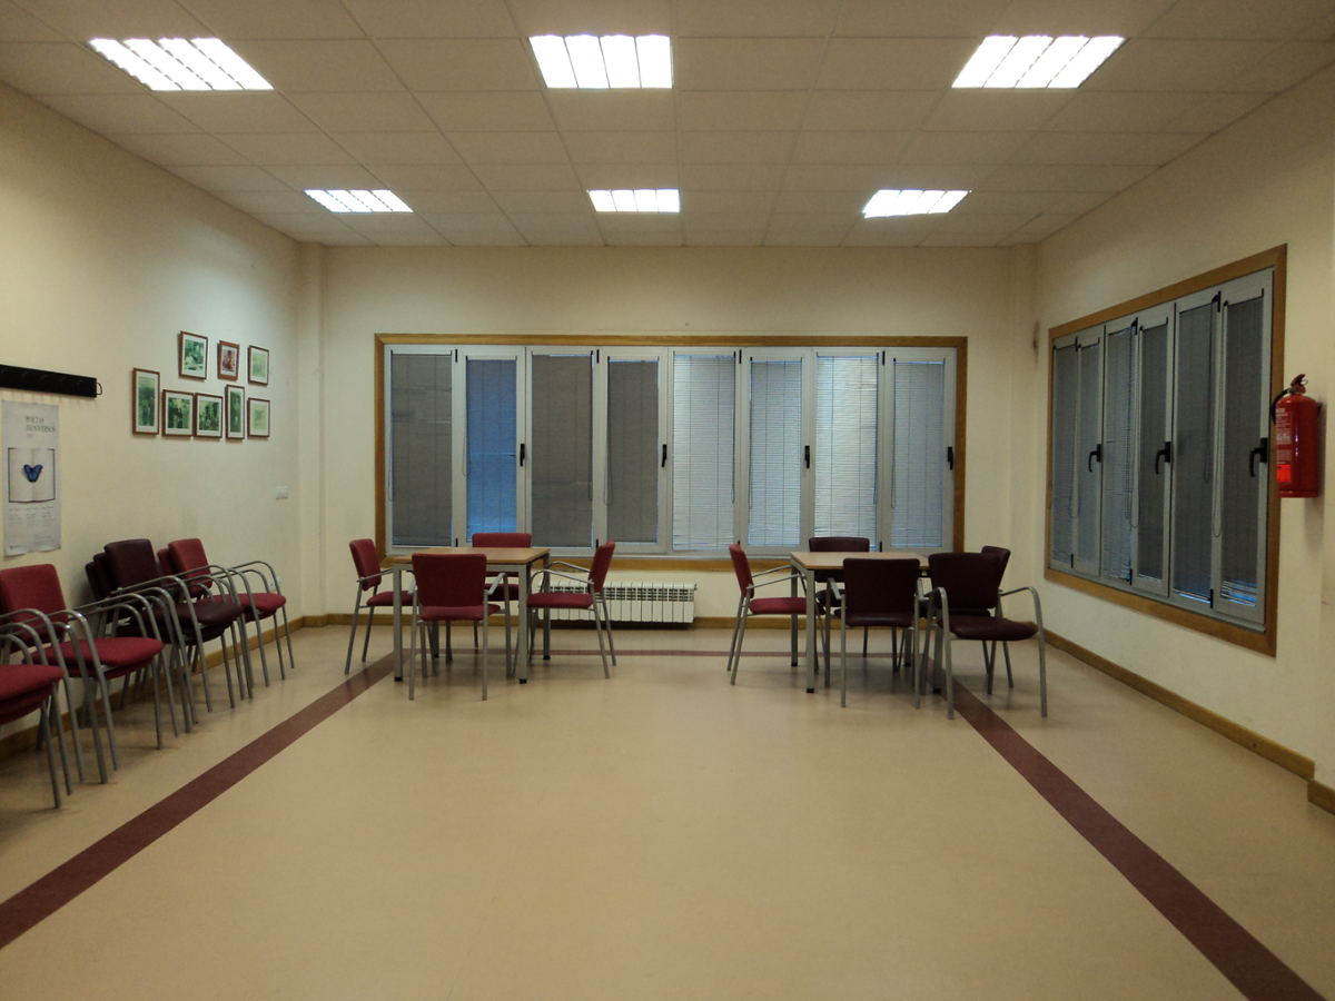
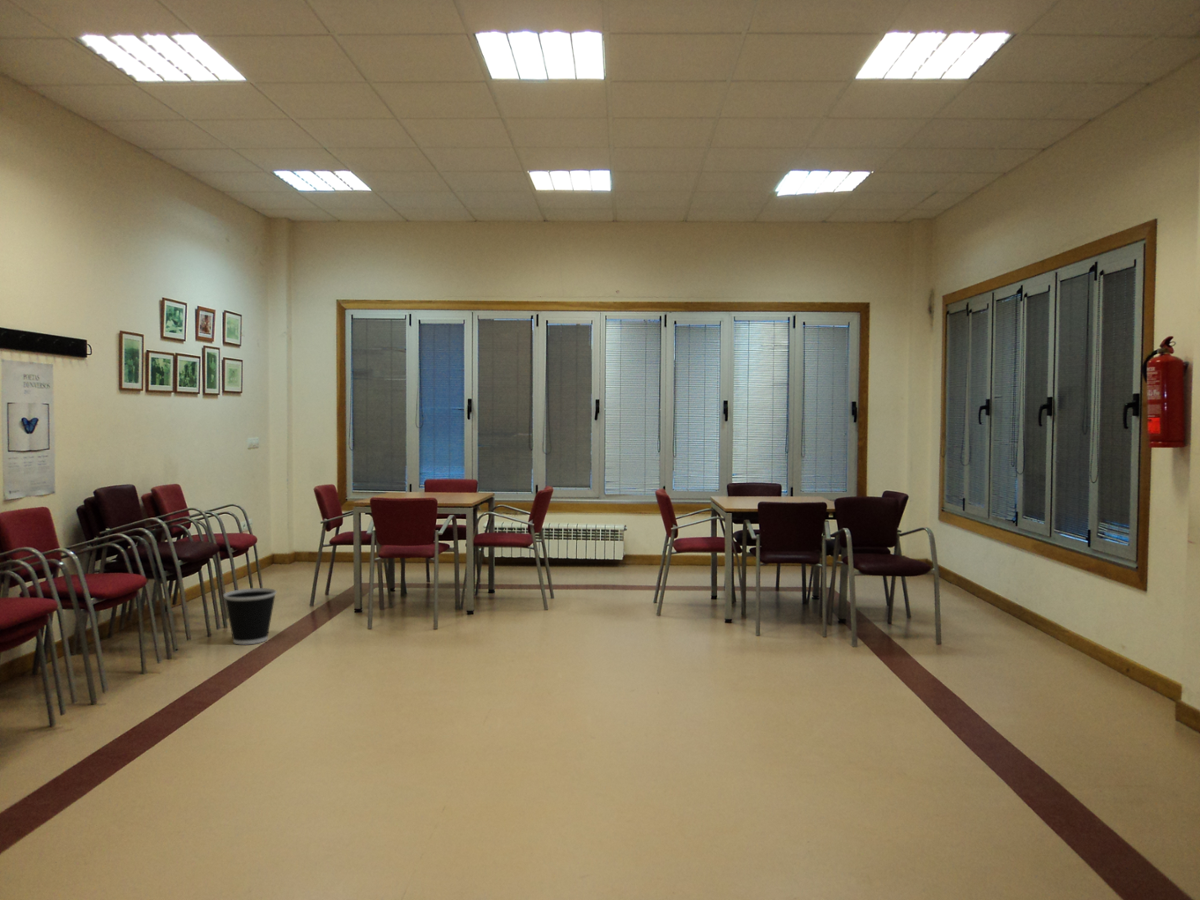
+ wastebasket [223,587,278,646]
